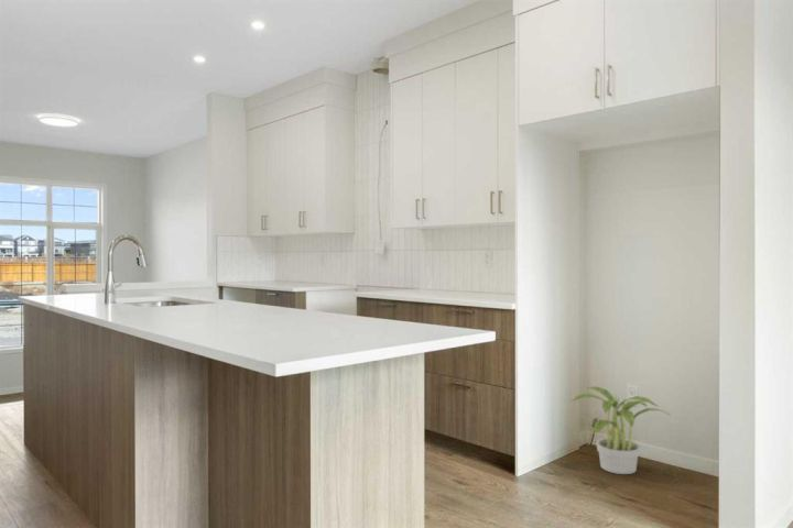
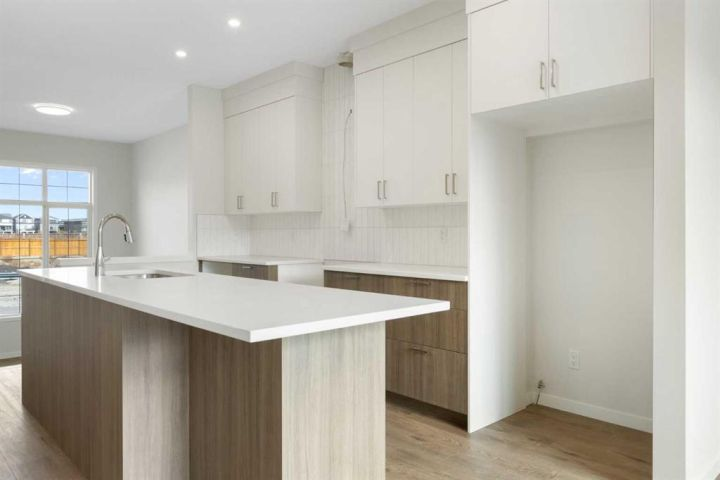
- potted plant [571,385,672,475]
